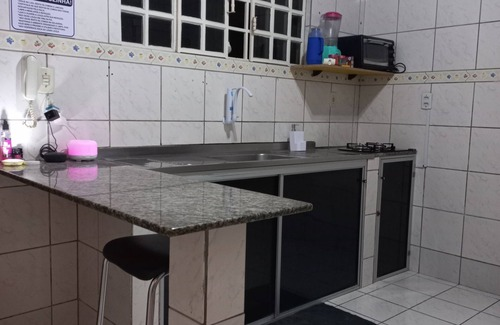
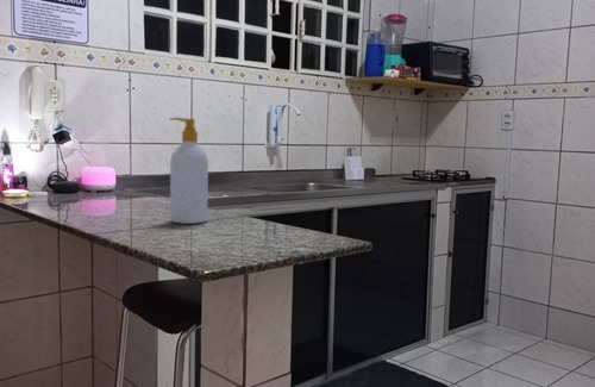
+ soap bottle [168,117,209,225]
